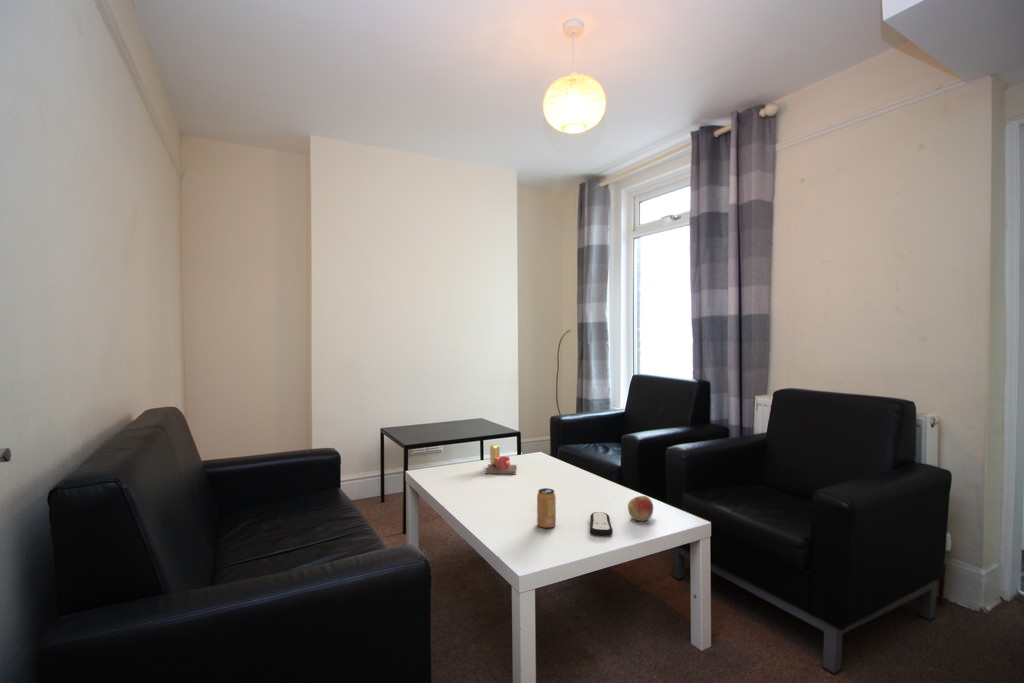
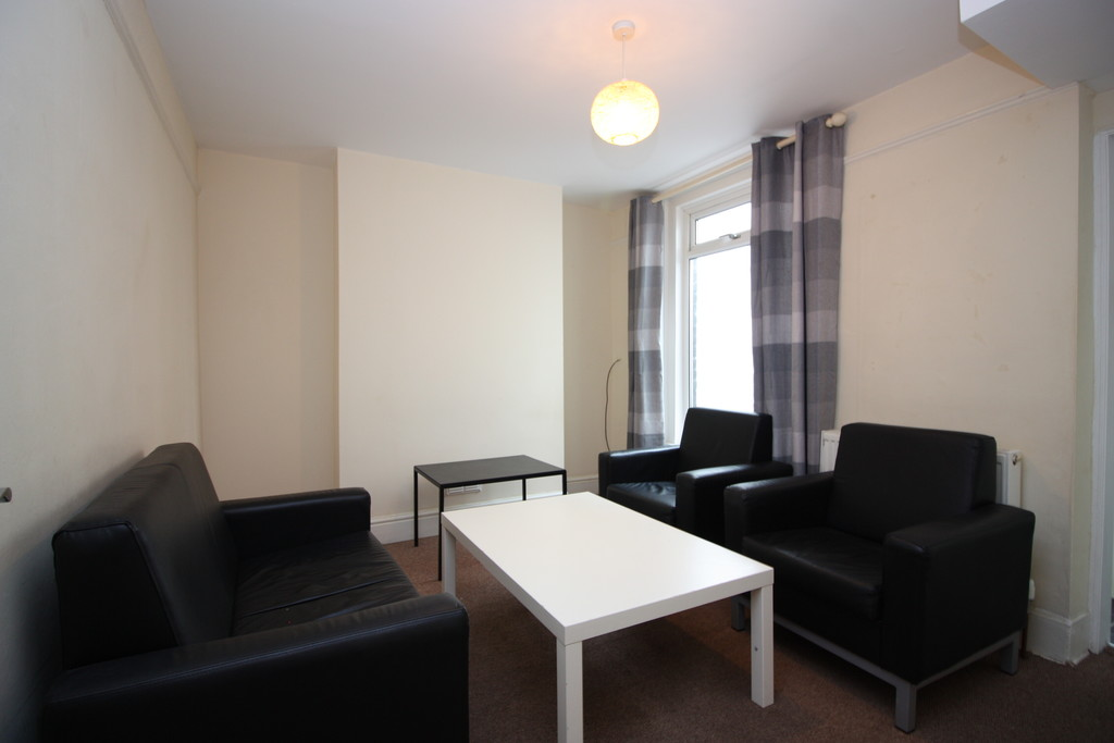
- candle [485,444,518,475]
- remote control [589,511,614,537]
- beverage can [536,487,557,529]
- apple [627,495,654,522]
